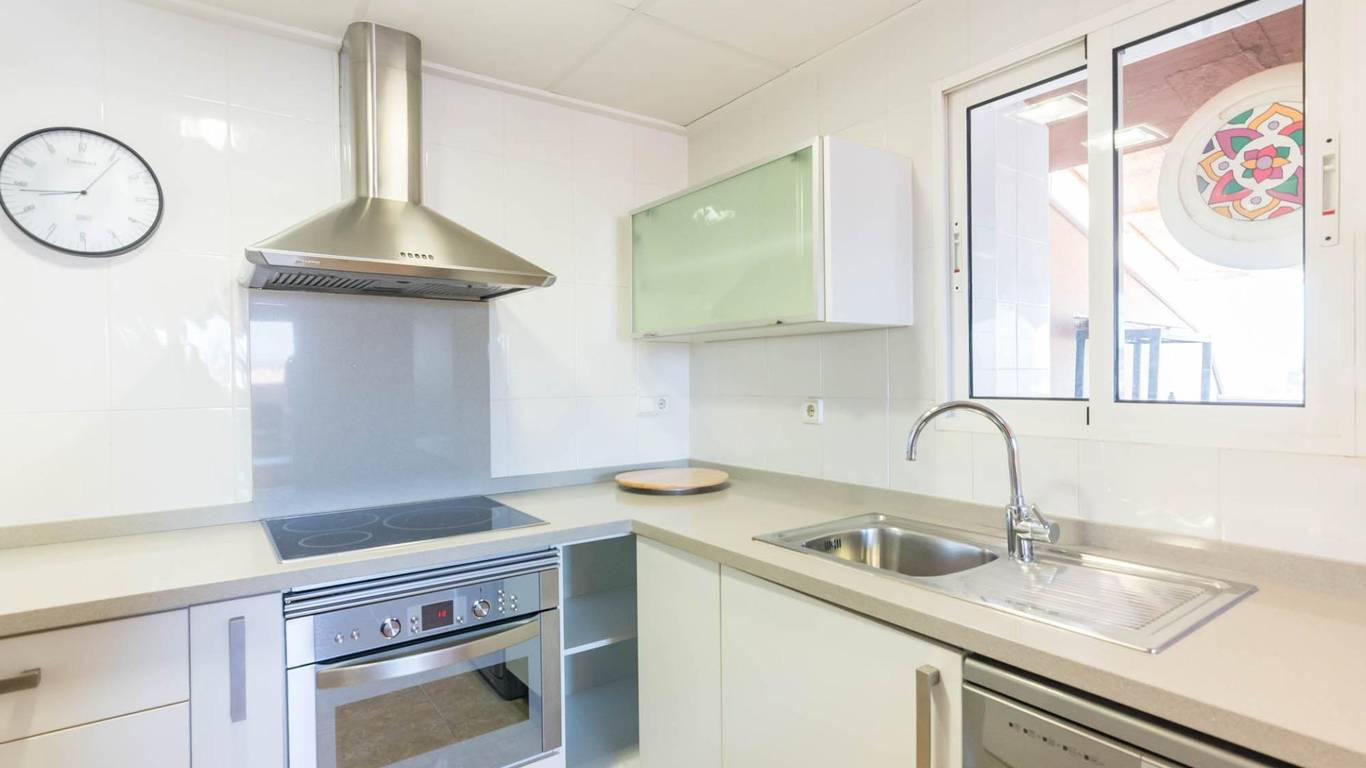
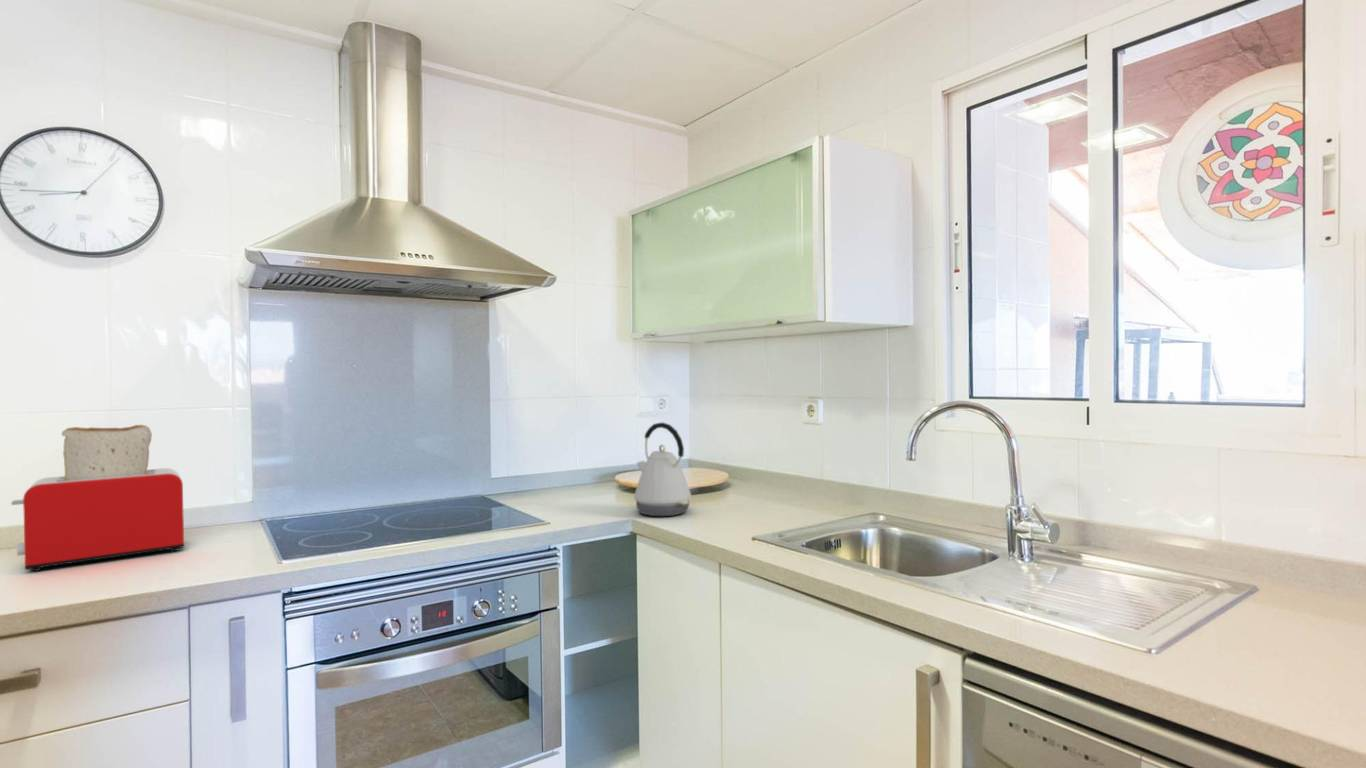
+ kettle [633,421,692,517]
+ toaster [10,424,185,572]
